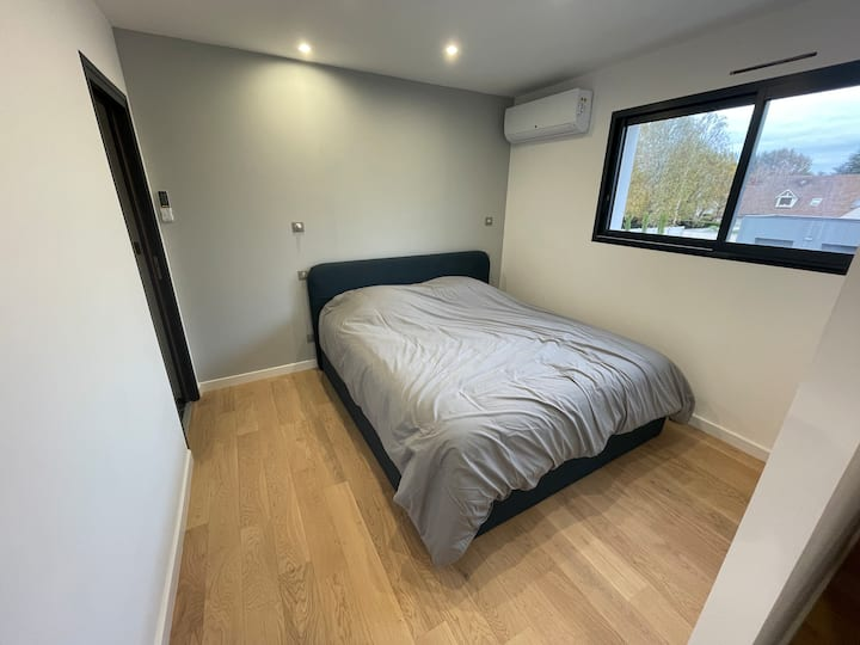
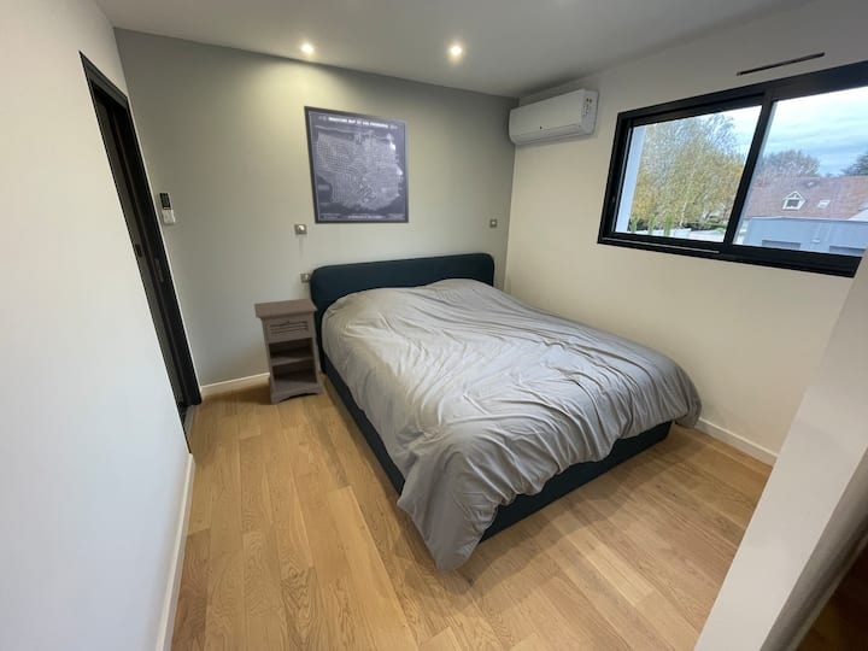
+ wall art [303,105,410,225]
+ nightstand [253,297,324,405]
